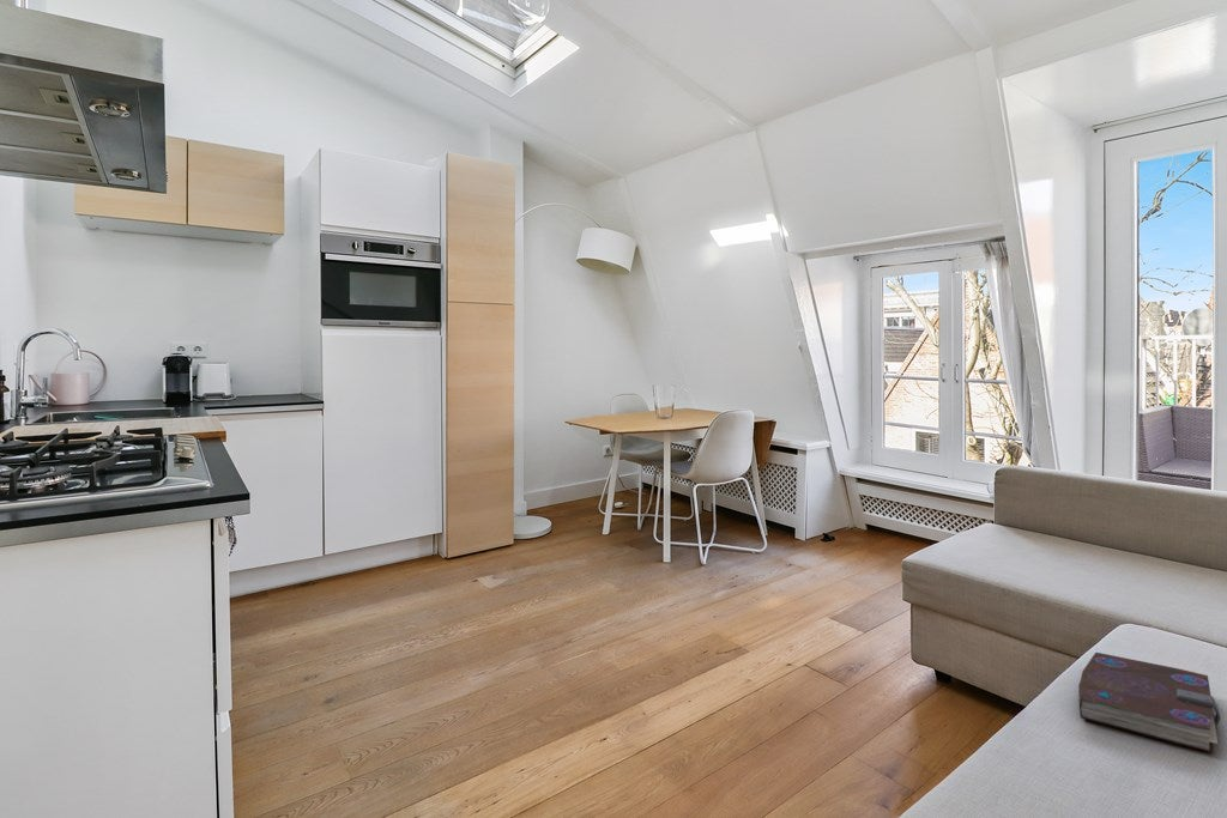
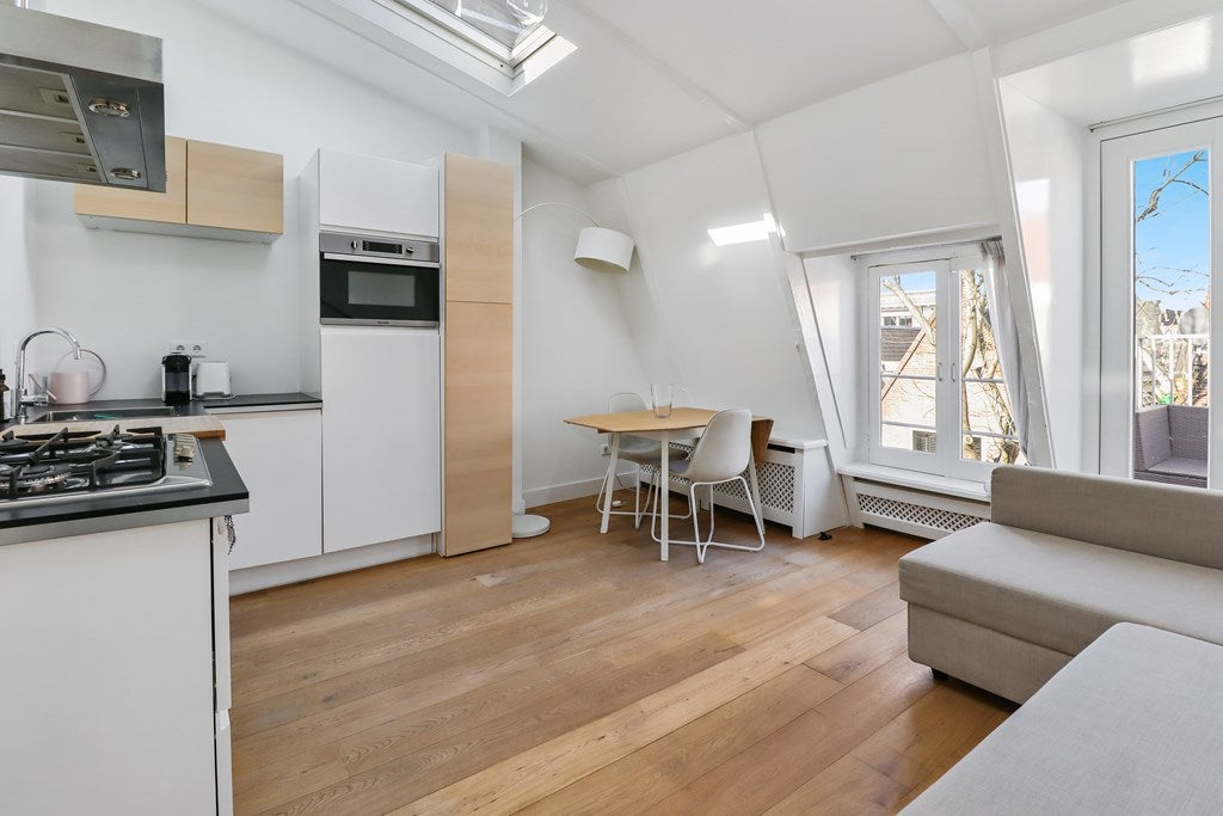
- book [1077,652,1221,753]
